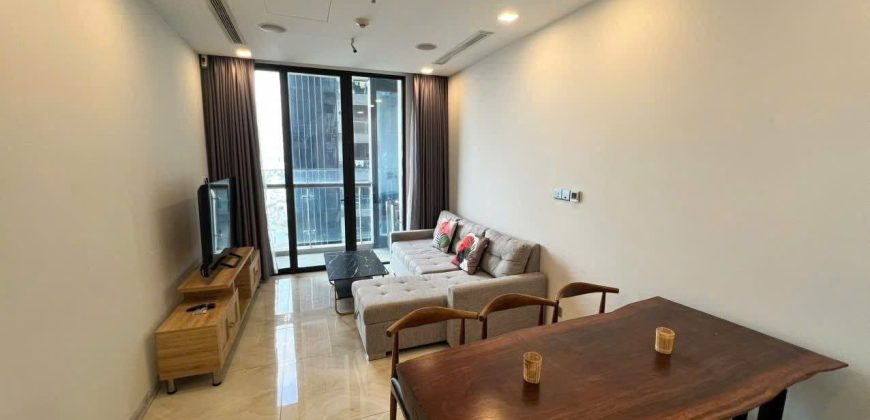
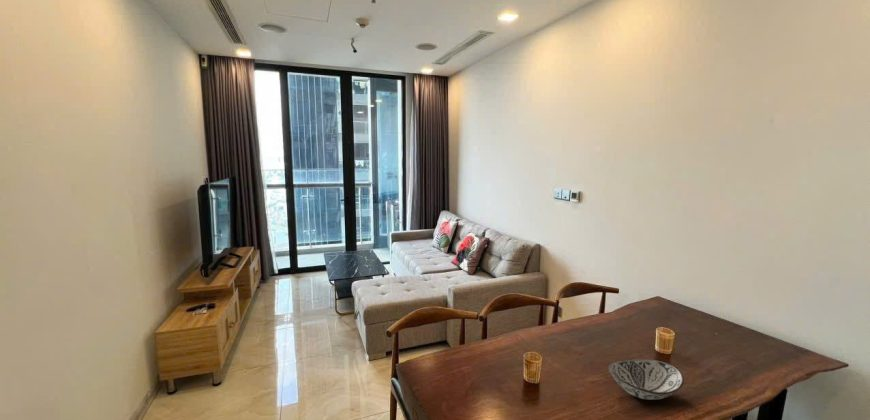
+ decorative bowl [607,358,685,401]
